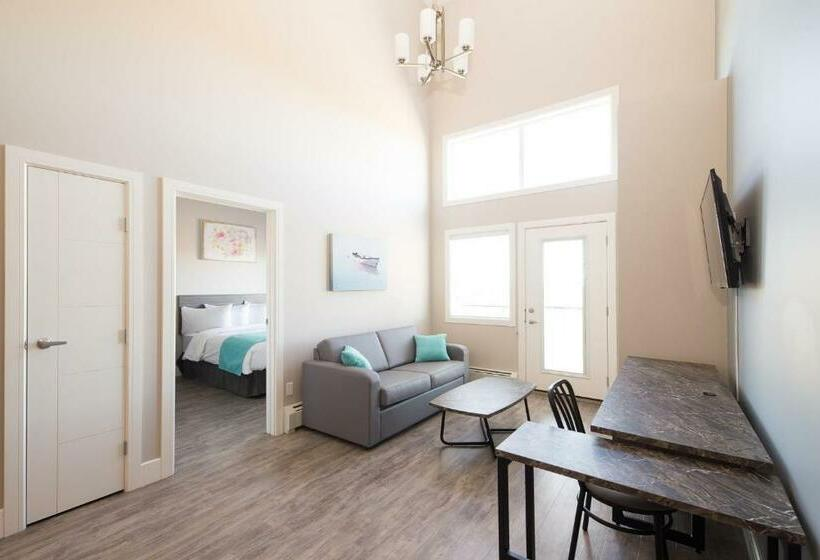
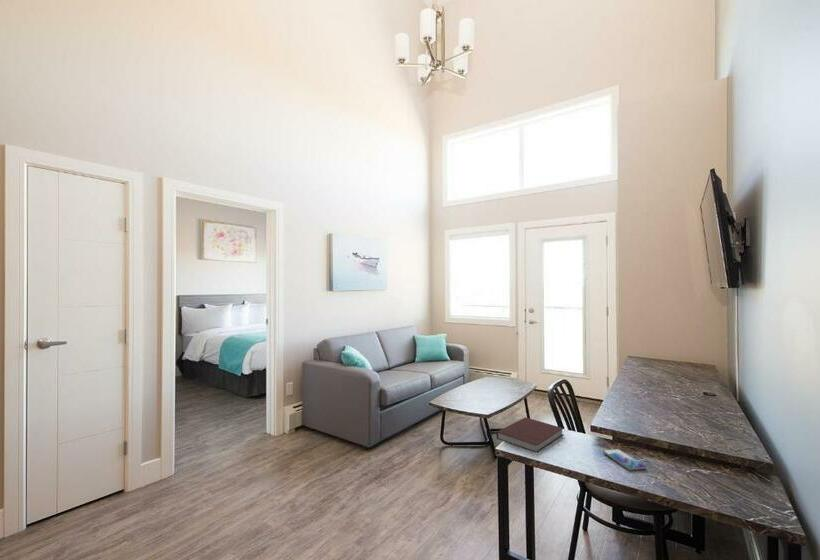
+ smartphone [602,448,647,471]
+ notebook [496,416,564,454]
